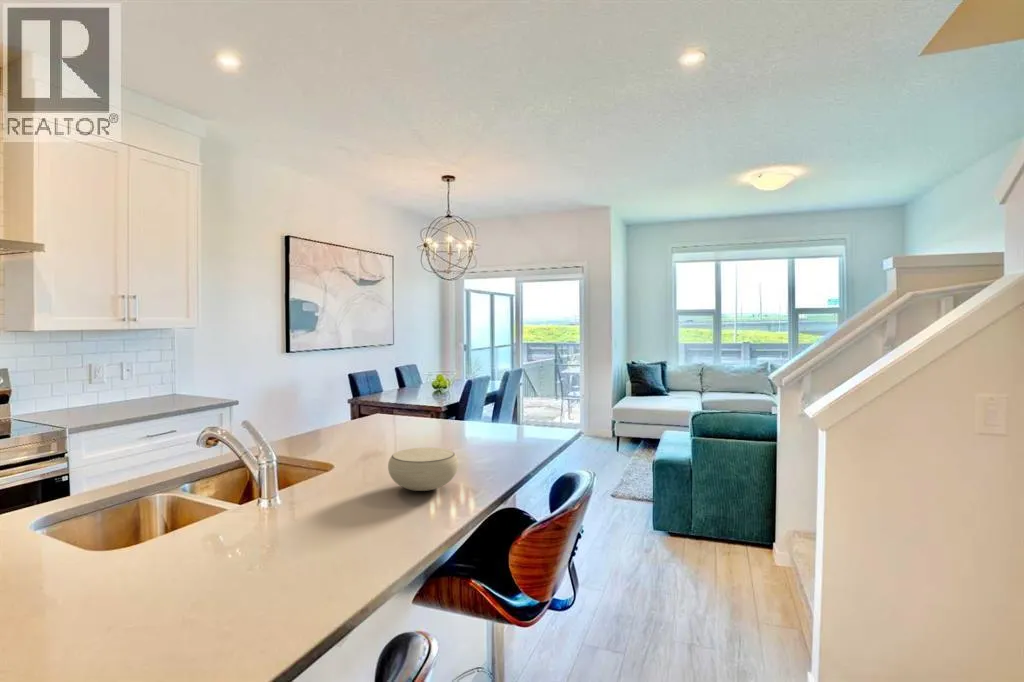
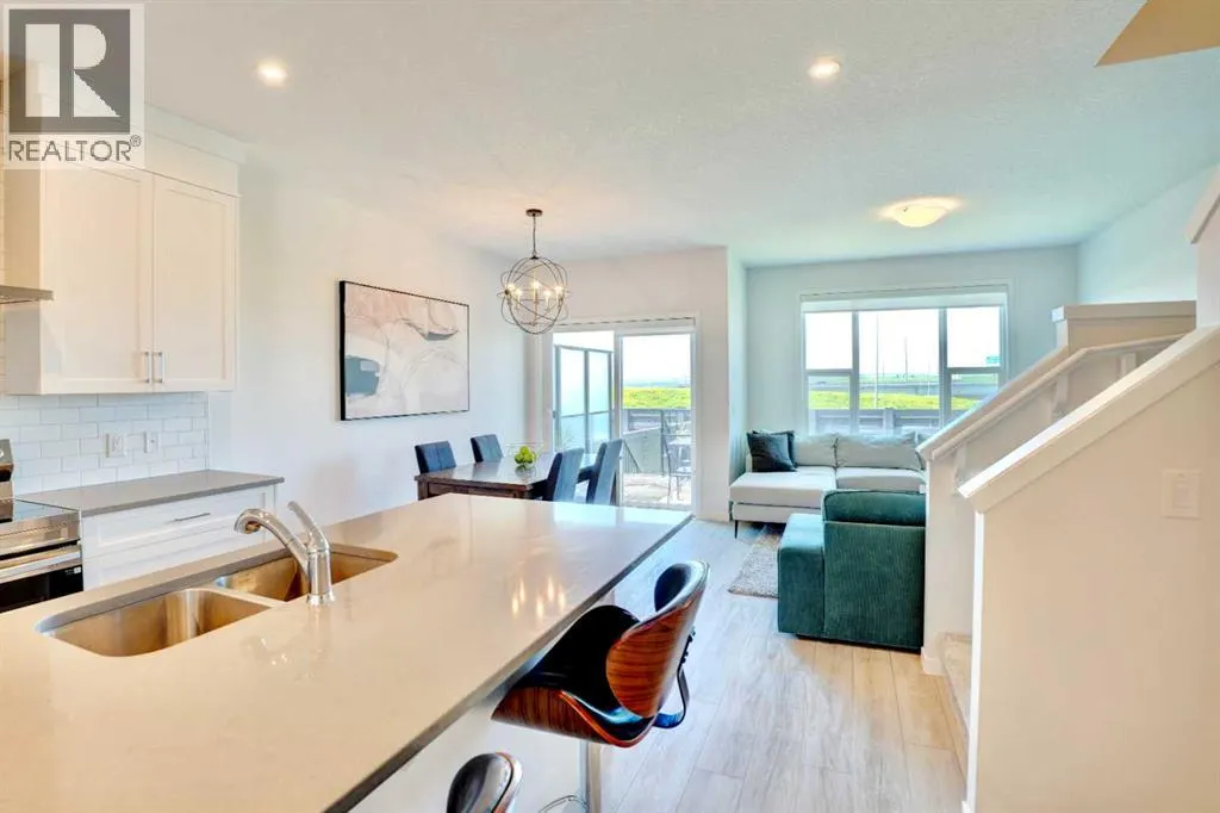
- bowl [387,447,459,492]
